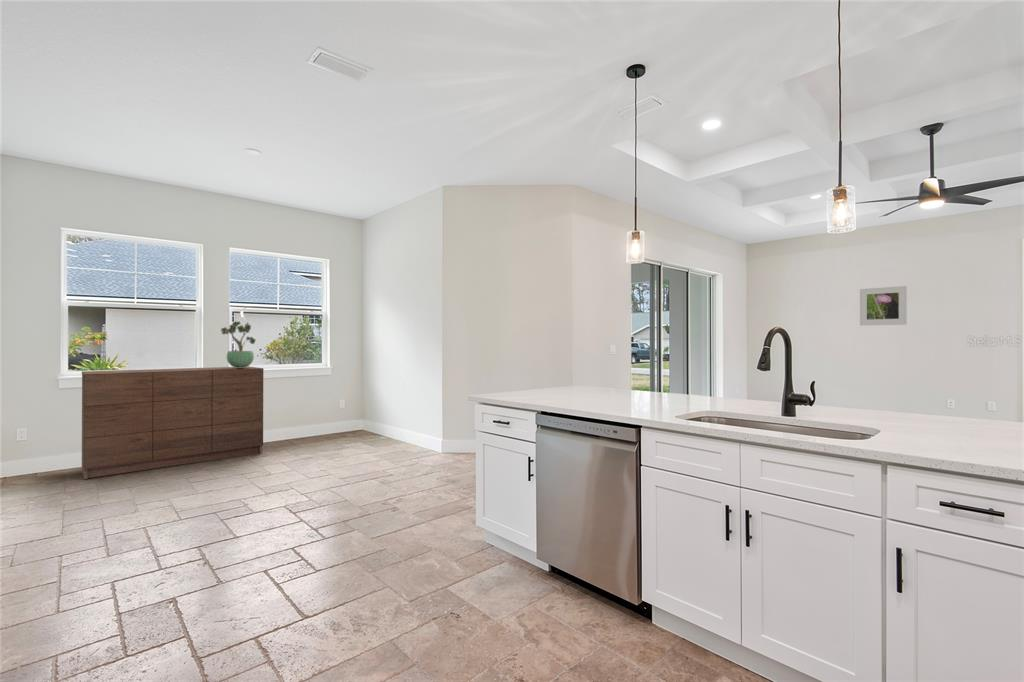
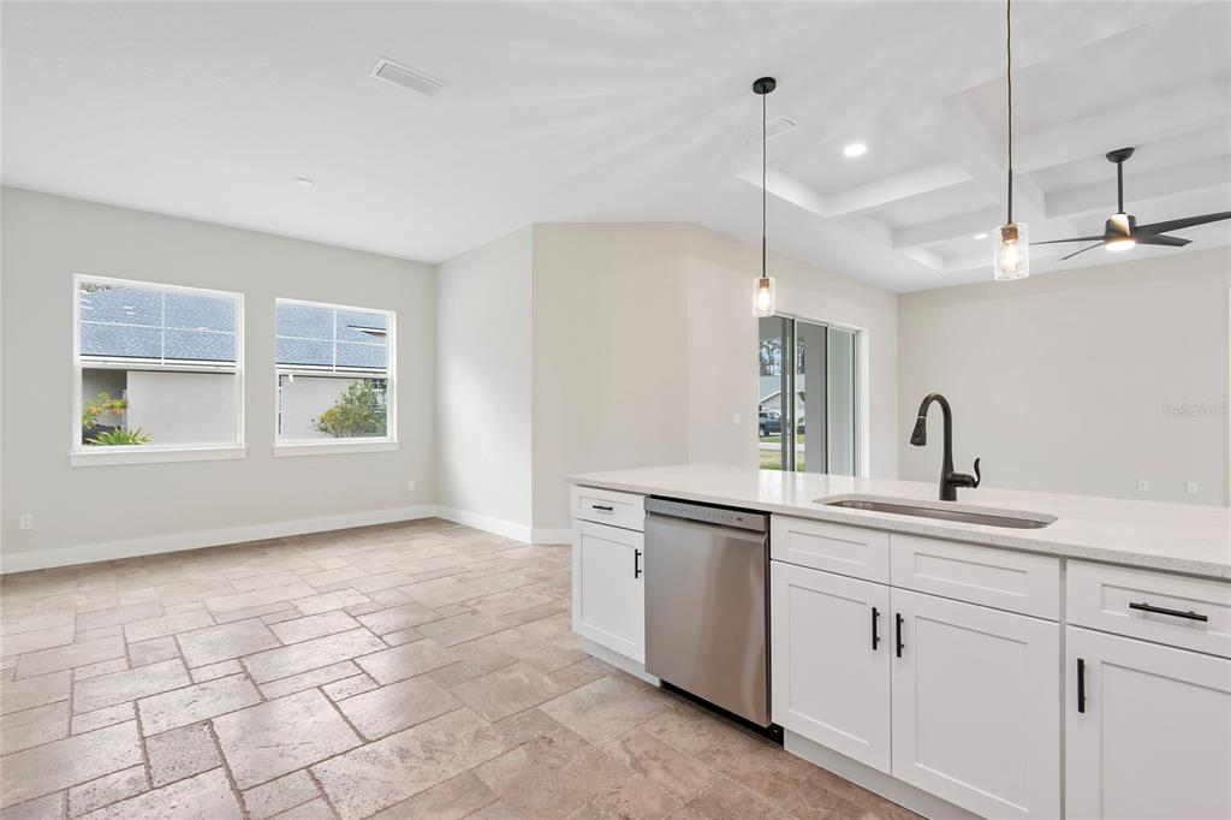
- dresser [81,366,265,480]
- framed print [859,285,908,326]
- potted plant [220,320,257,368]
